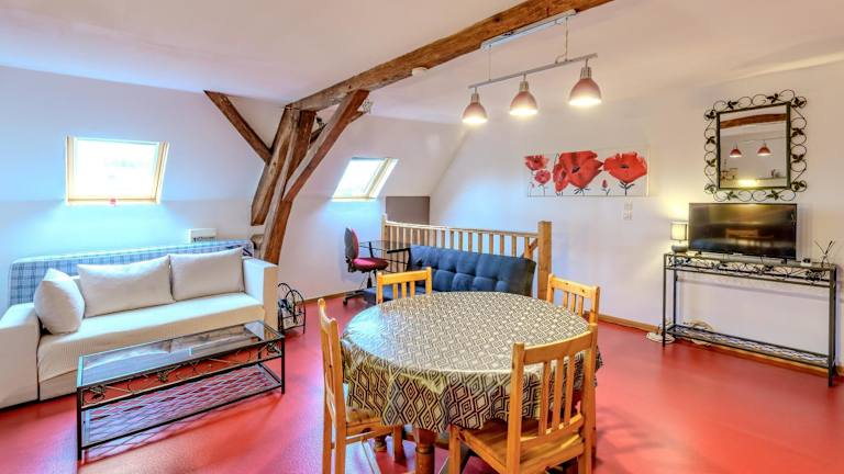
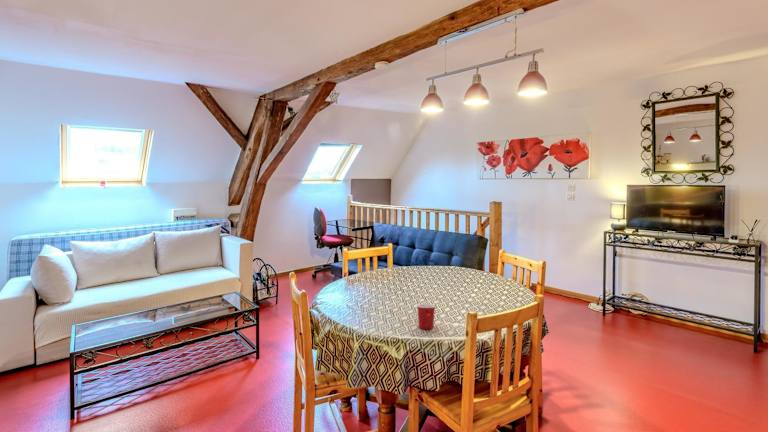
+ mug [416,303,436,330]
